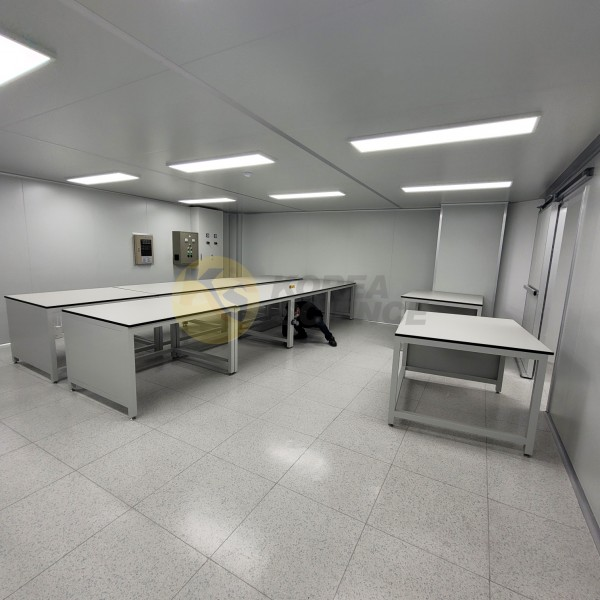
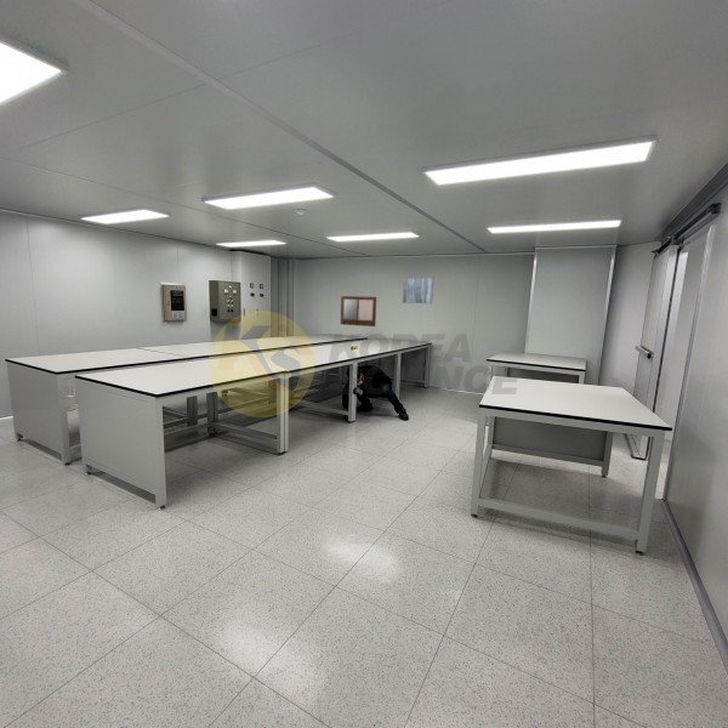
+ writing board [340,295,377,328]
+ wall art [402,277,434,305]
